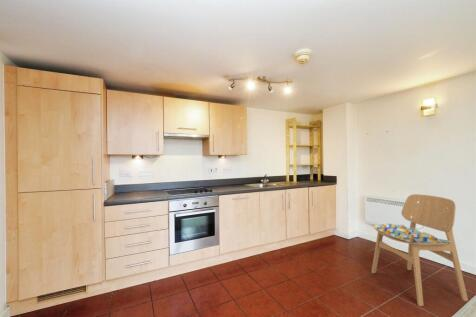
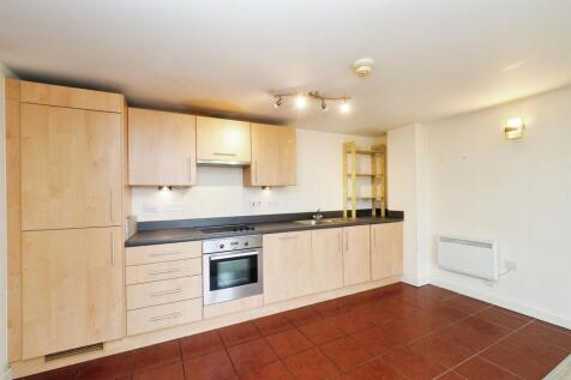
- dining chair [370,193,469,307]
